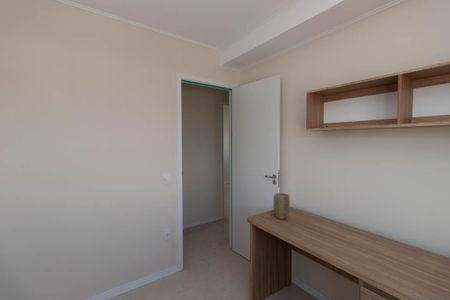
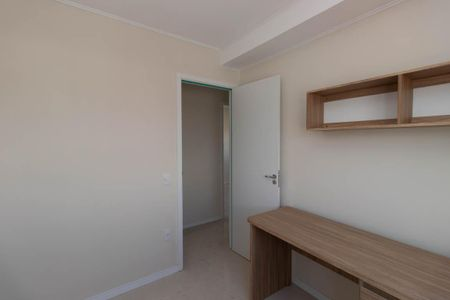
- plant pot [273,192,291,220]
